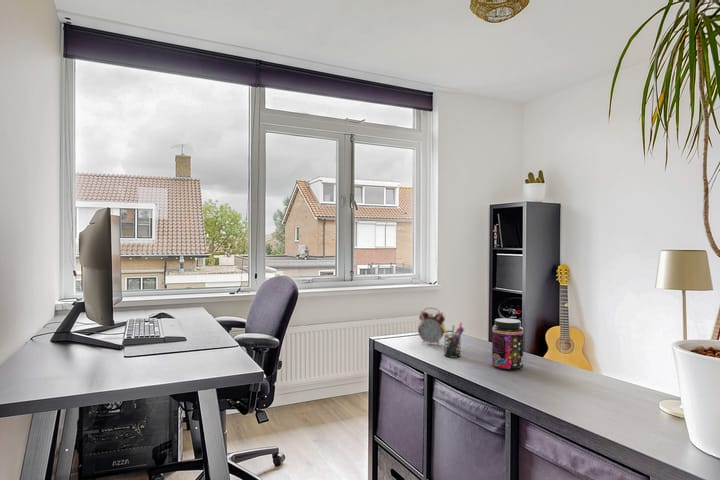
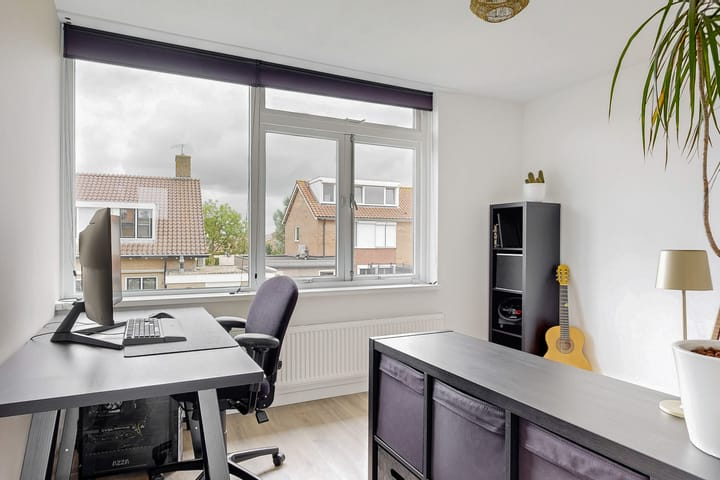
- pen holder [441,321,465,359]
- jar [491,317,524,372]
- alarm clock [417,307,446,347]
